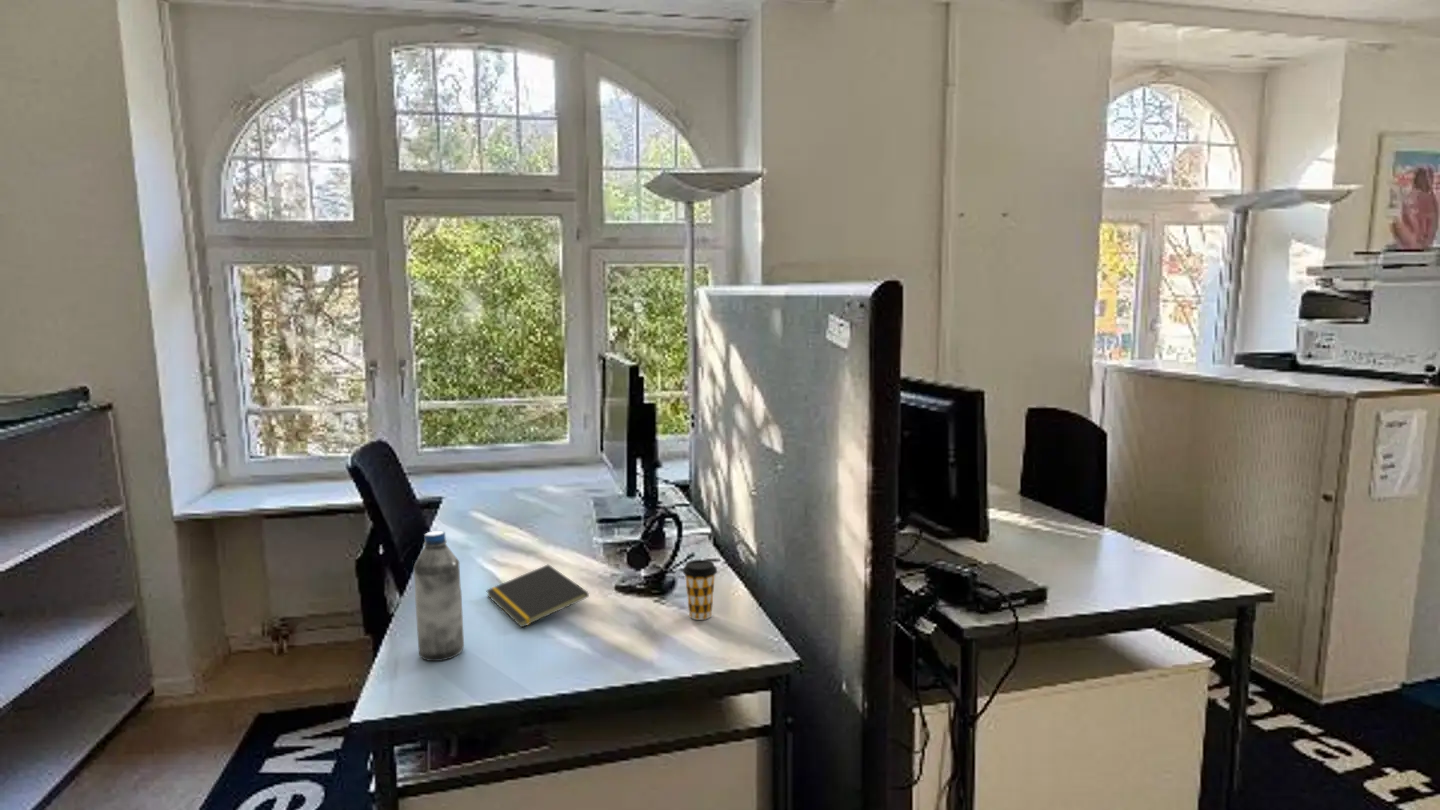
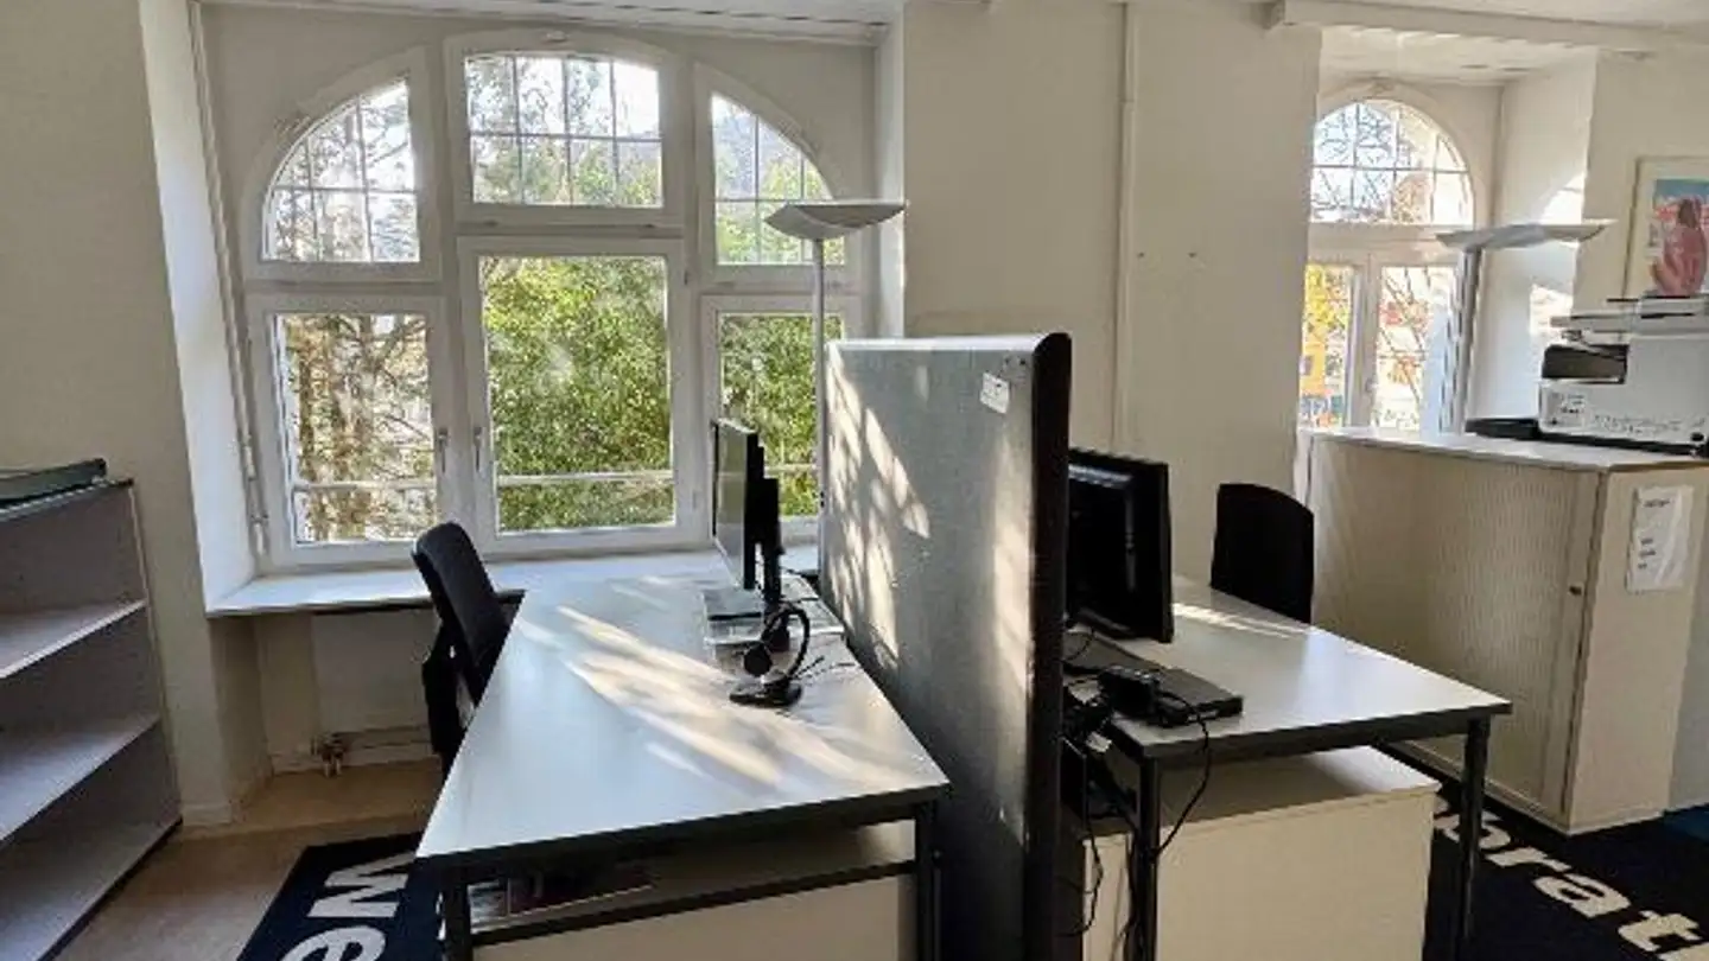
- water bottle [413,530,465,662]
- notepad [485,563,590,629]
- coffee cup [682,559,718,621]
